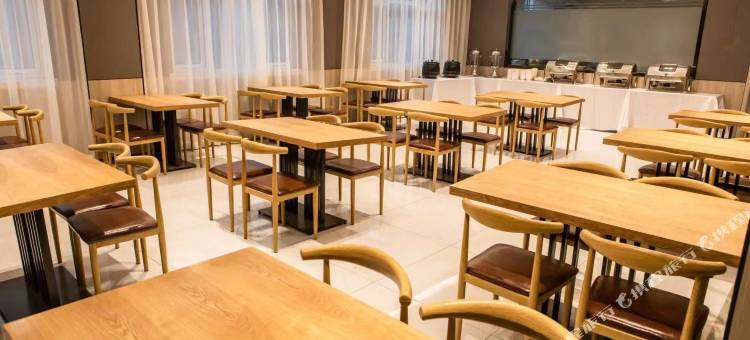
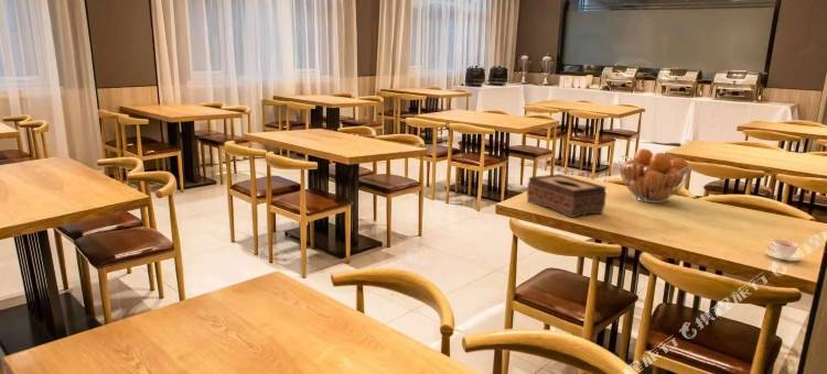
+ tissue box [526,173,608,219]
+ teacup [764,239,802,262]
+ fruit basket [617,147,694,204]
